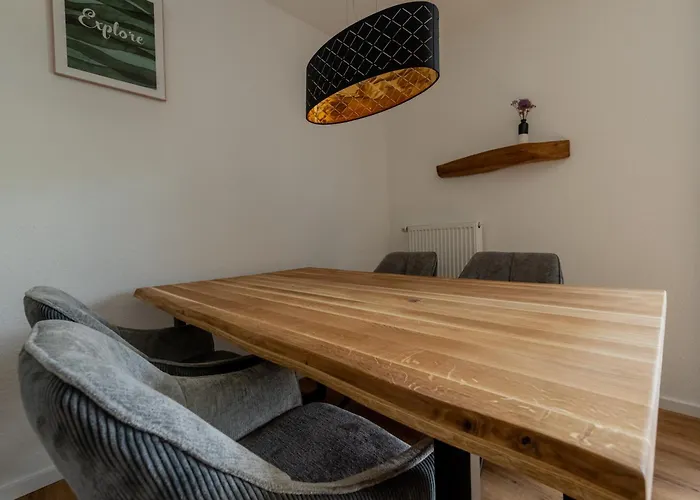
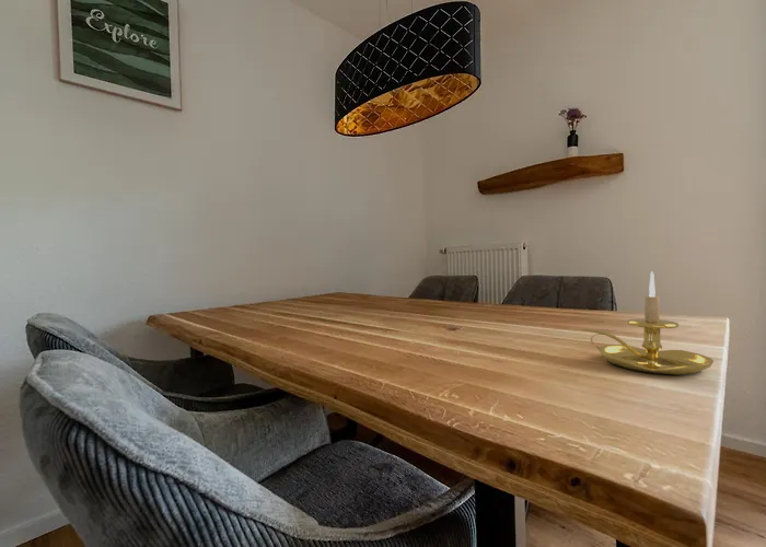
+ candle holder [582,270,715,376]
